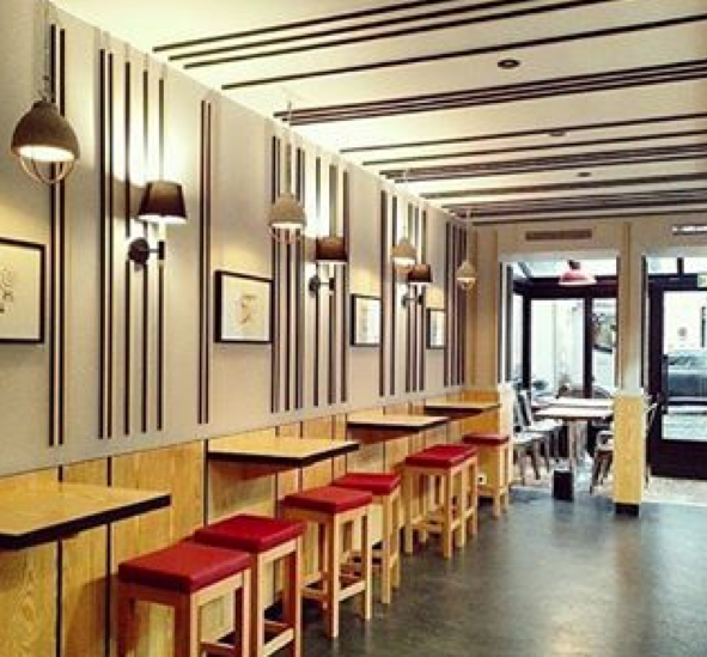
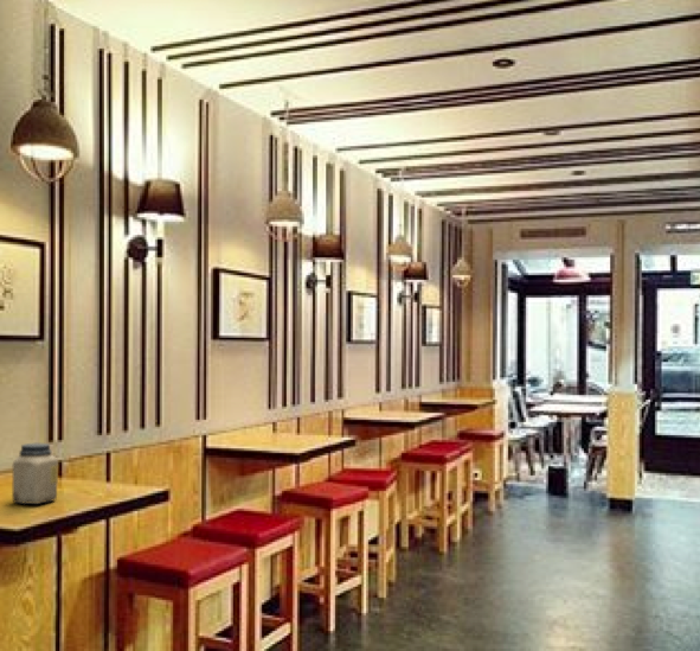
+ jar [11,442,59,505]
